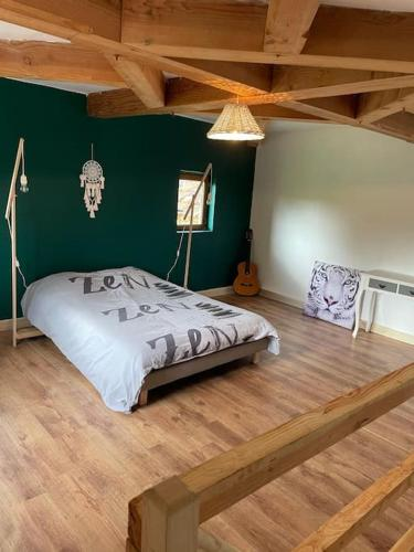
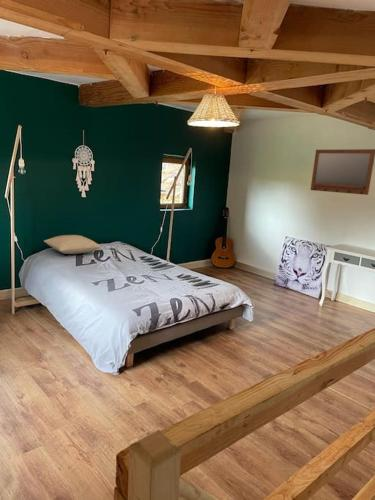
+ home mirror [310,148,375,196]
+ pillow [43,234,102,255]
